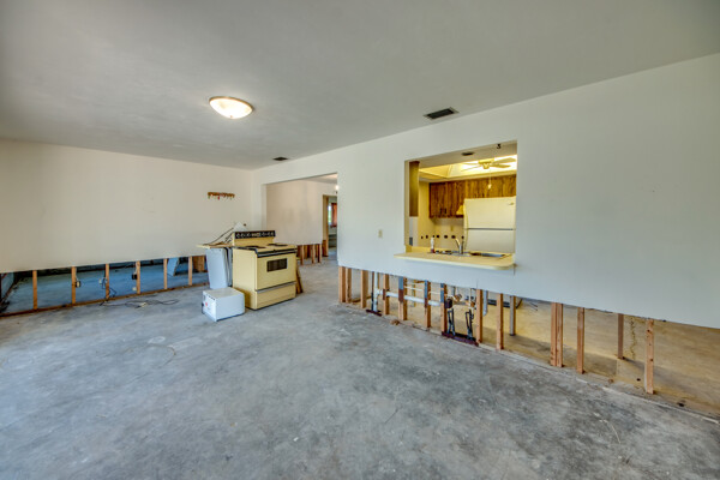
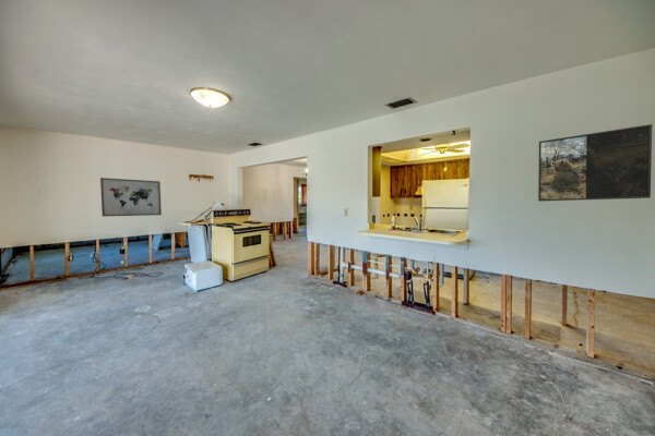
+ wall art [99,177,163,218]
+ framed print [537,123,653,203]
